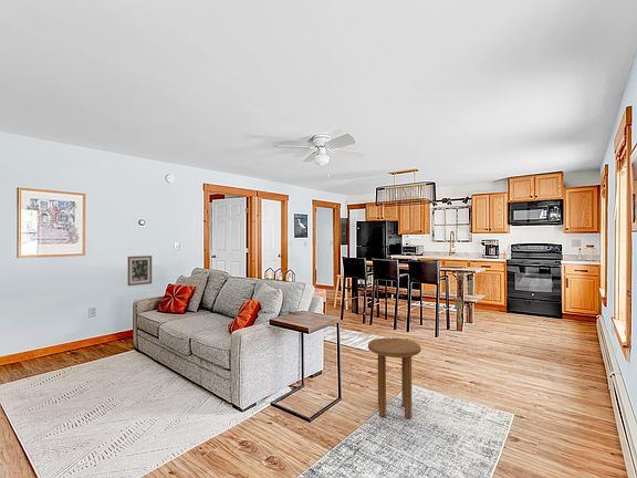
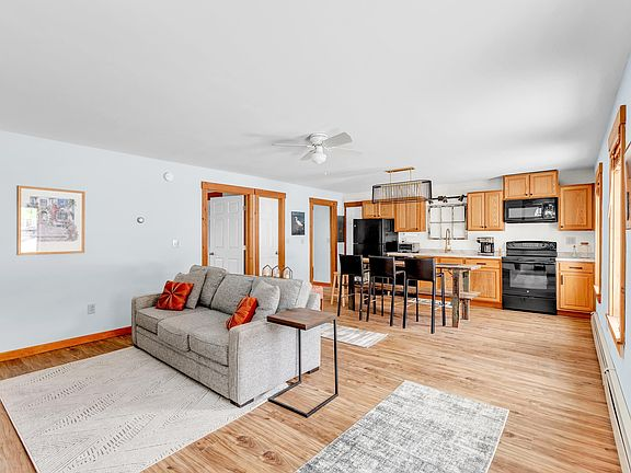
- wall art [127,254,153,287]
- side table [367,336,422,419]
